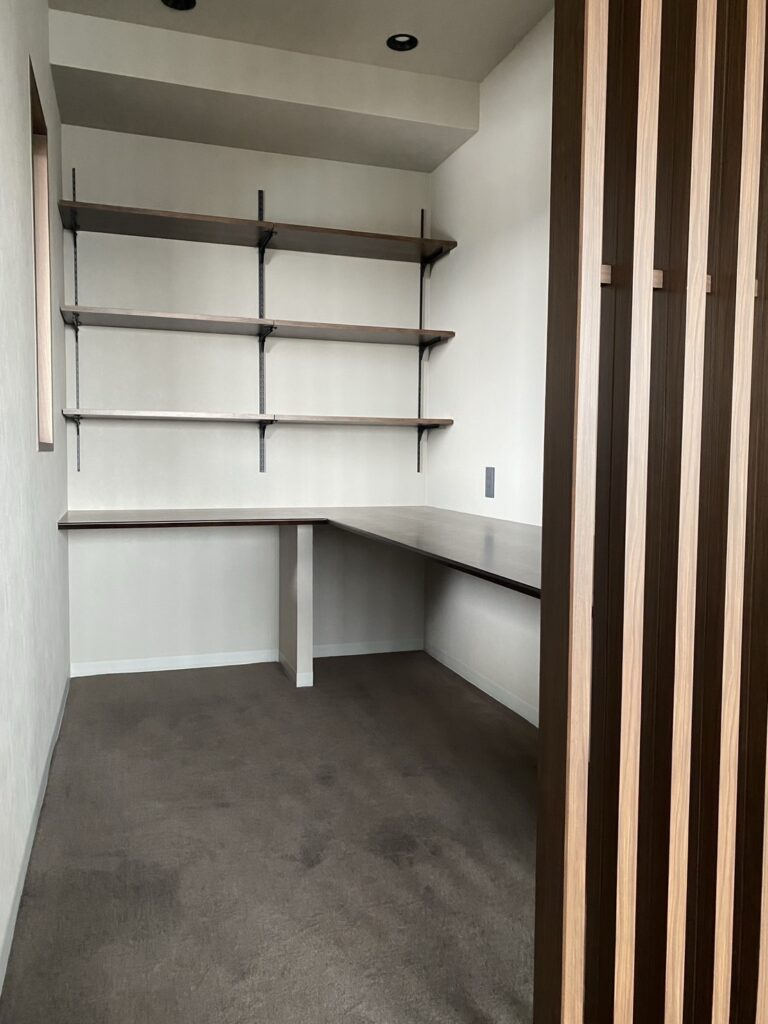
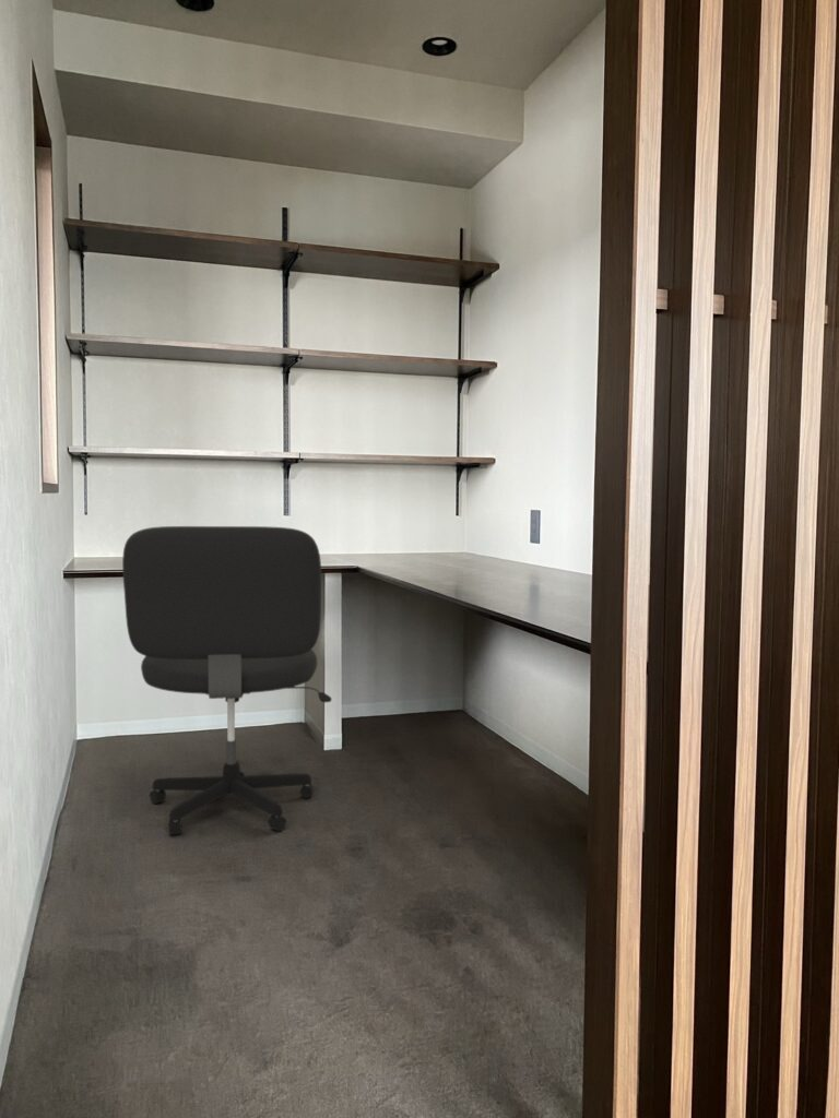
+ office chair [121,525,333,836]
